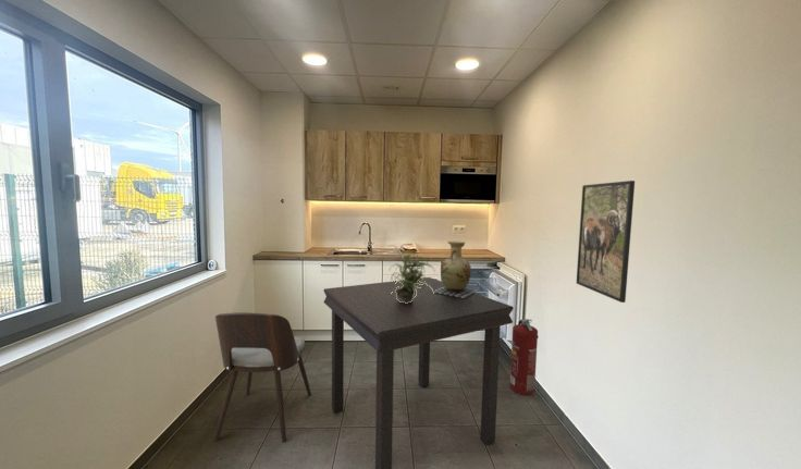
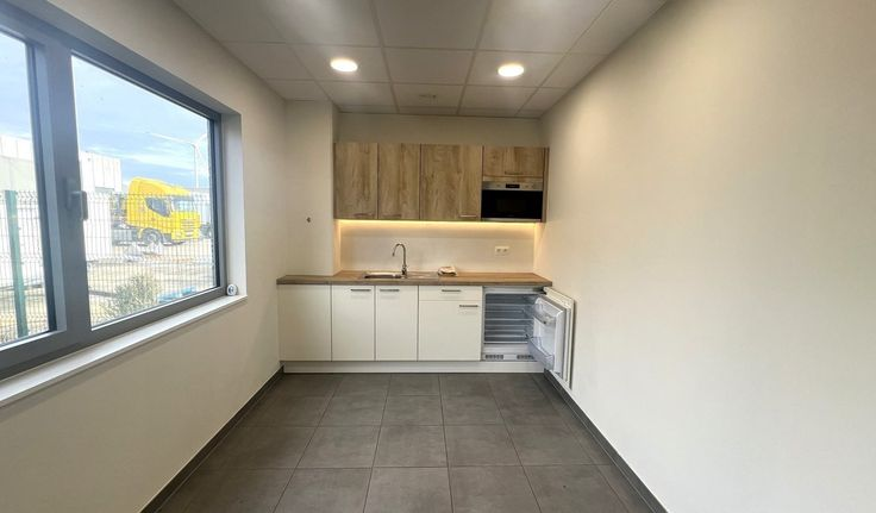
- dining table [322,276,515,469]
- potted plant [386,244,436,304]
- dining chair [213,311,312,443]
- vase [433,239,479,298]
- fire extinguisher [509,318,539,396]
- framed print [576,180,636,304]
